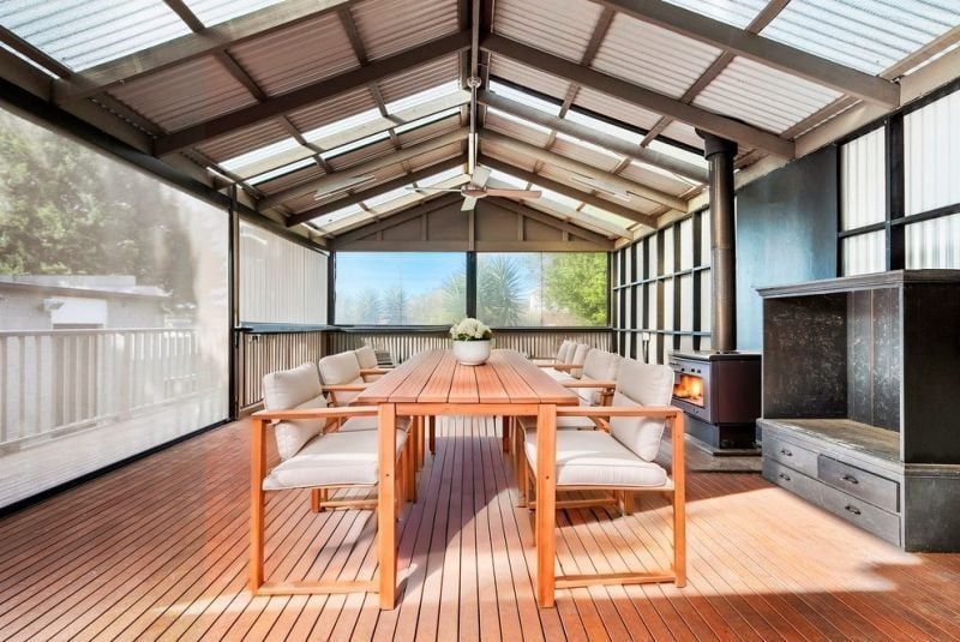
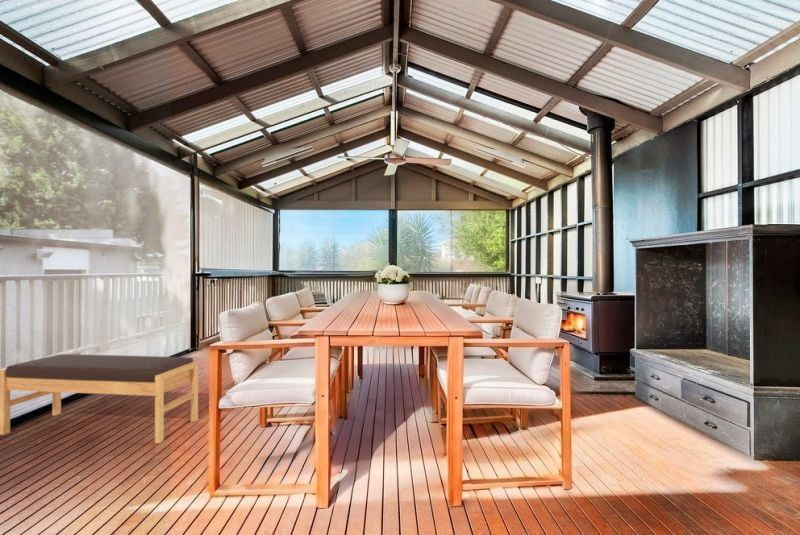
+ bench [0,353,199,444]
